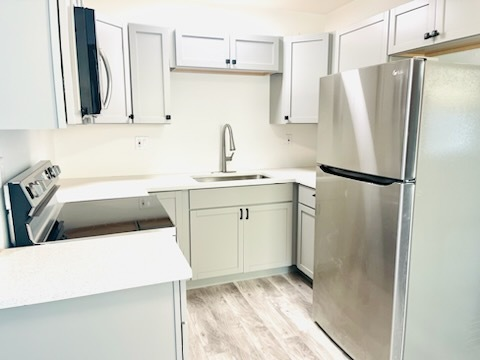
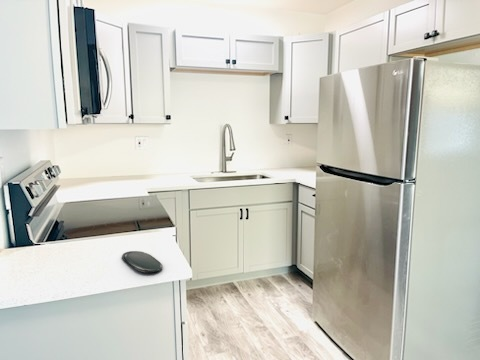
+ oval tray [121,250,163,273]
